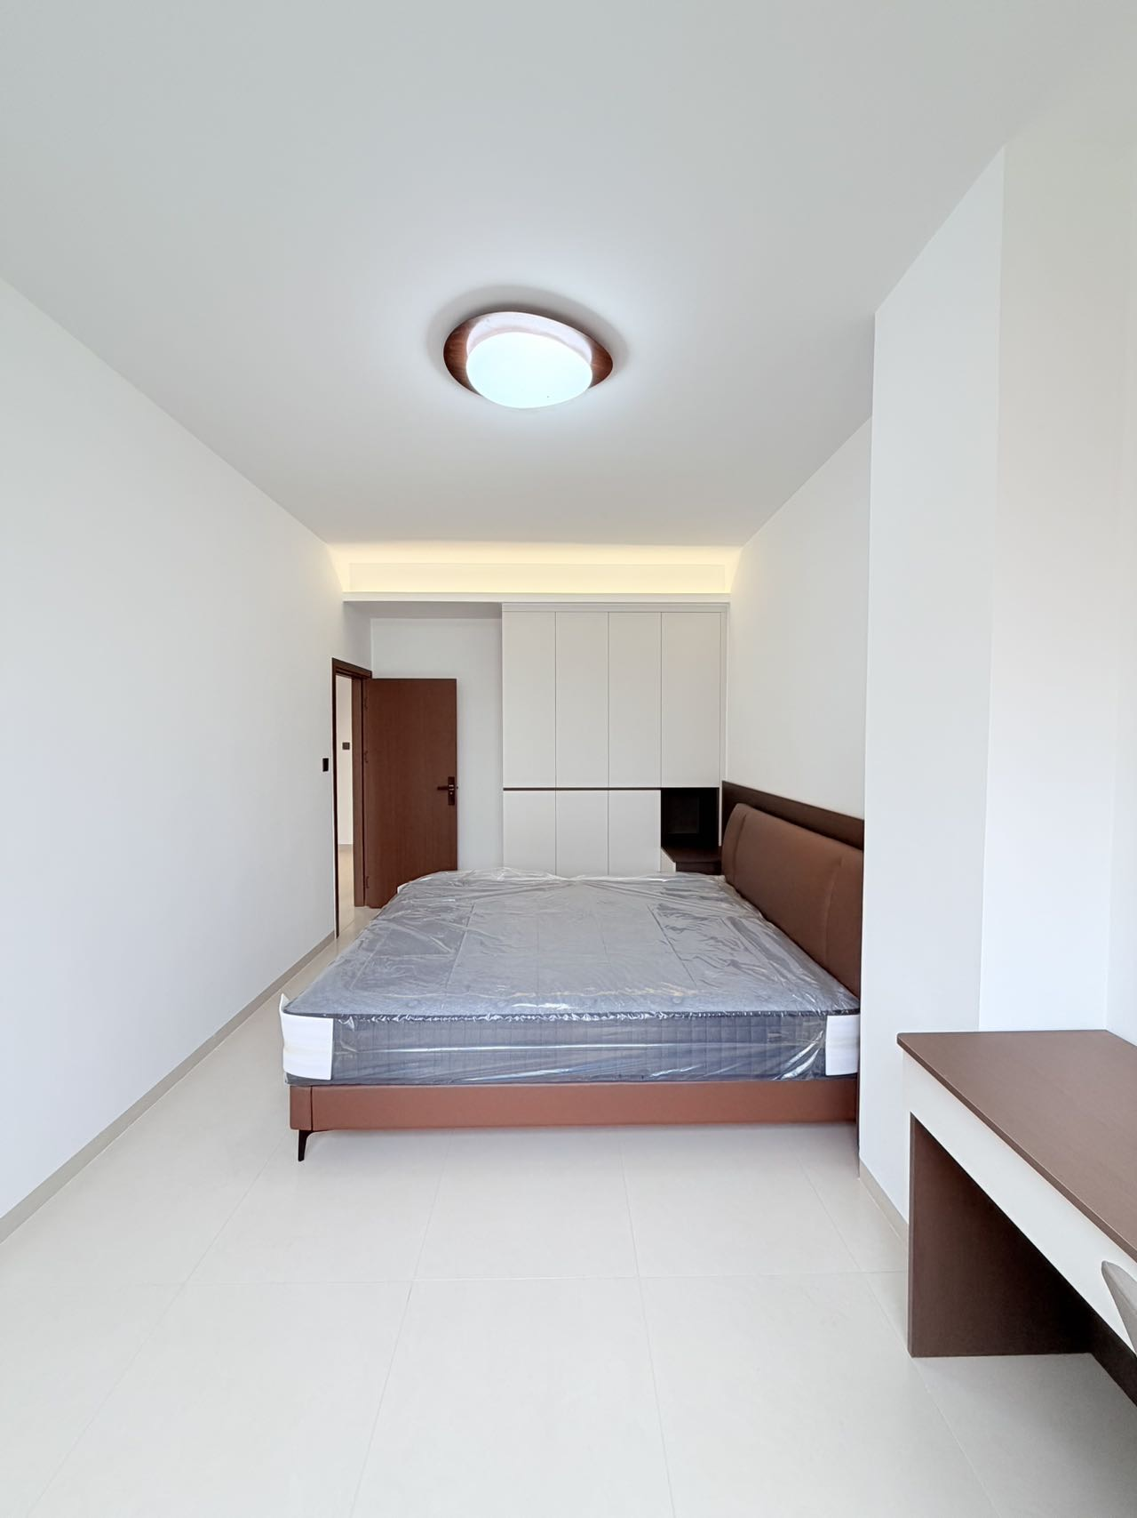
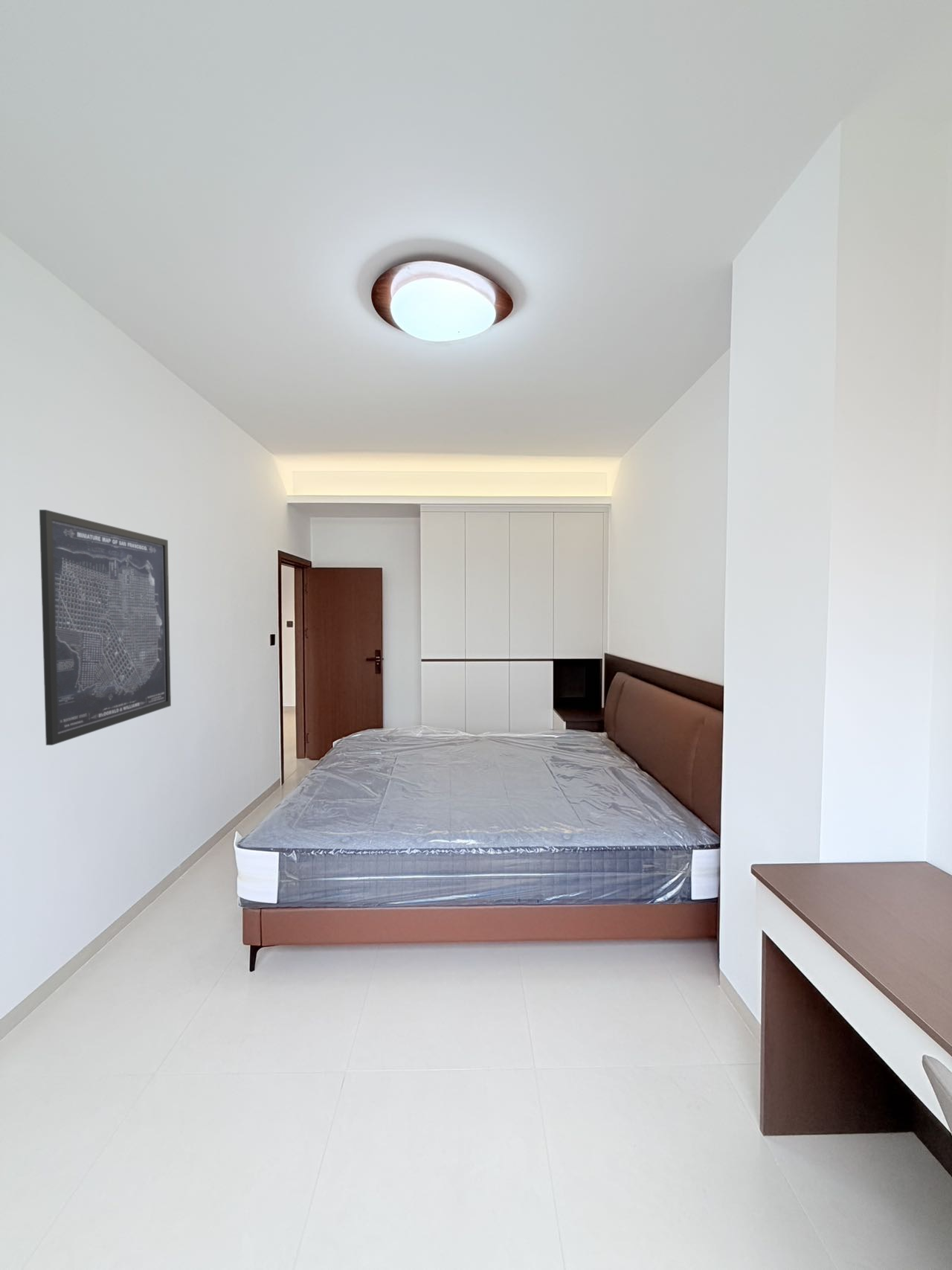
+ wall art [39,509,172,746]
